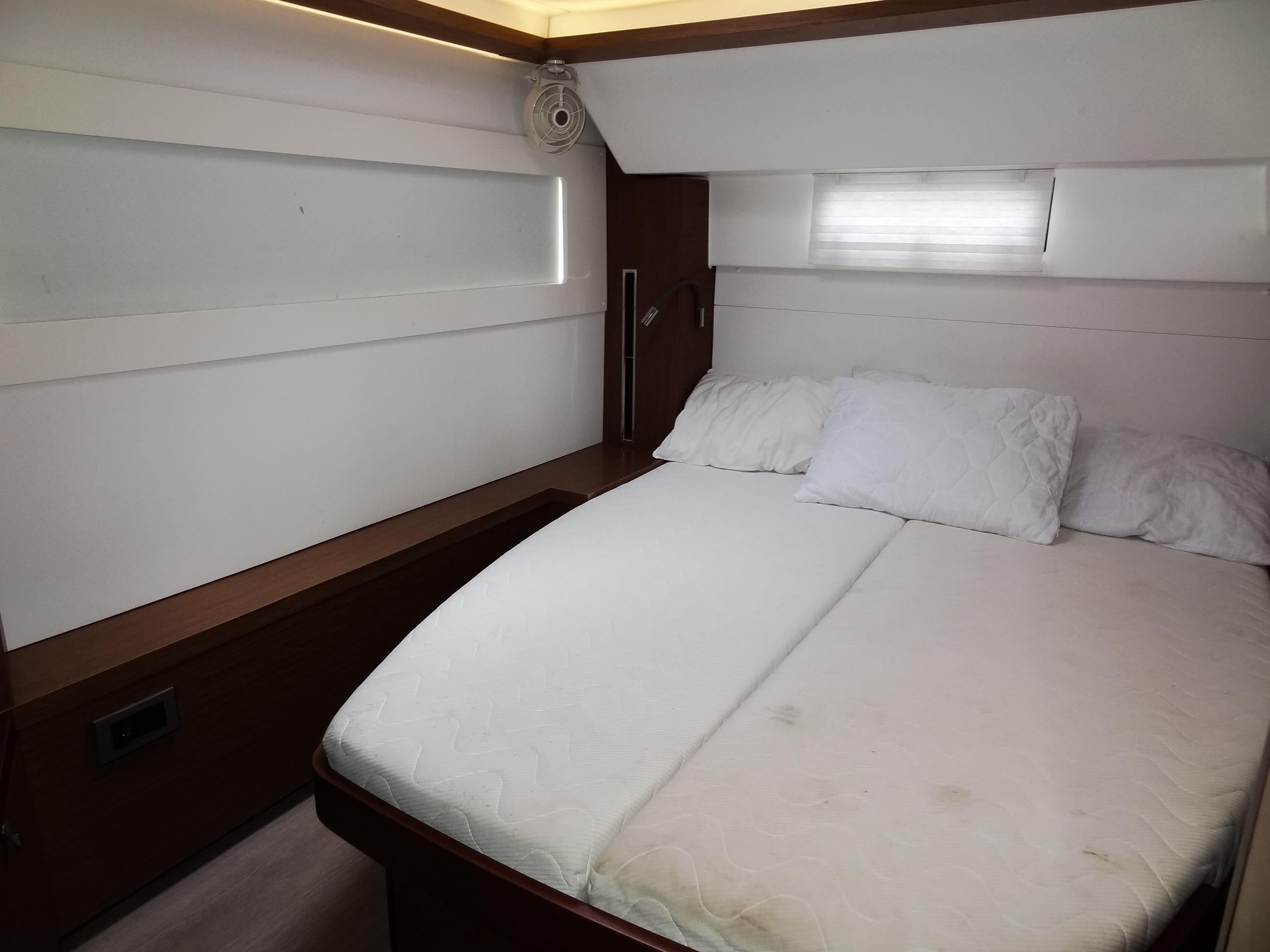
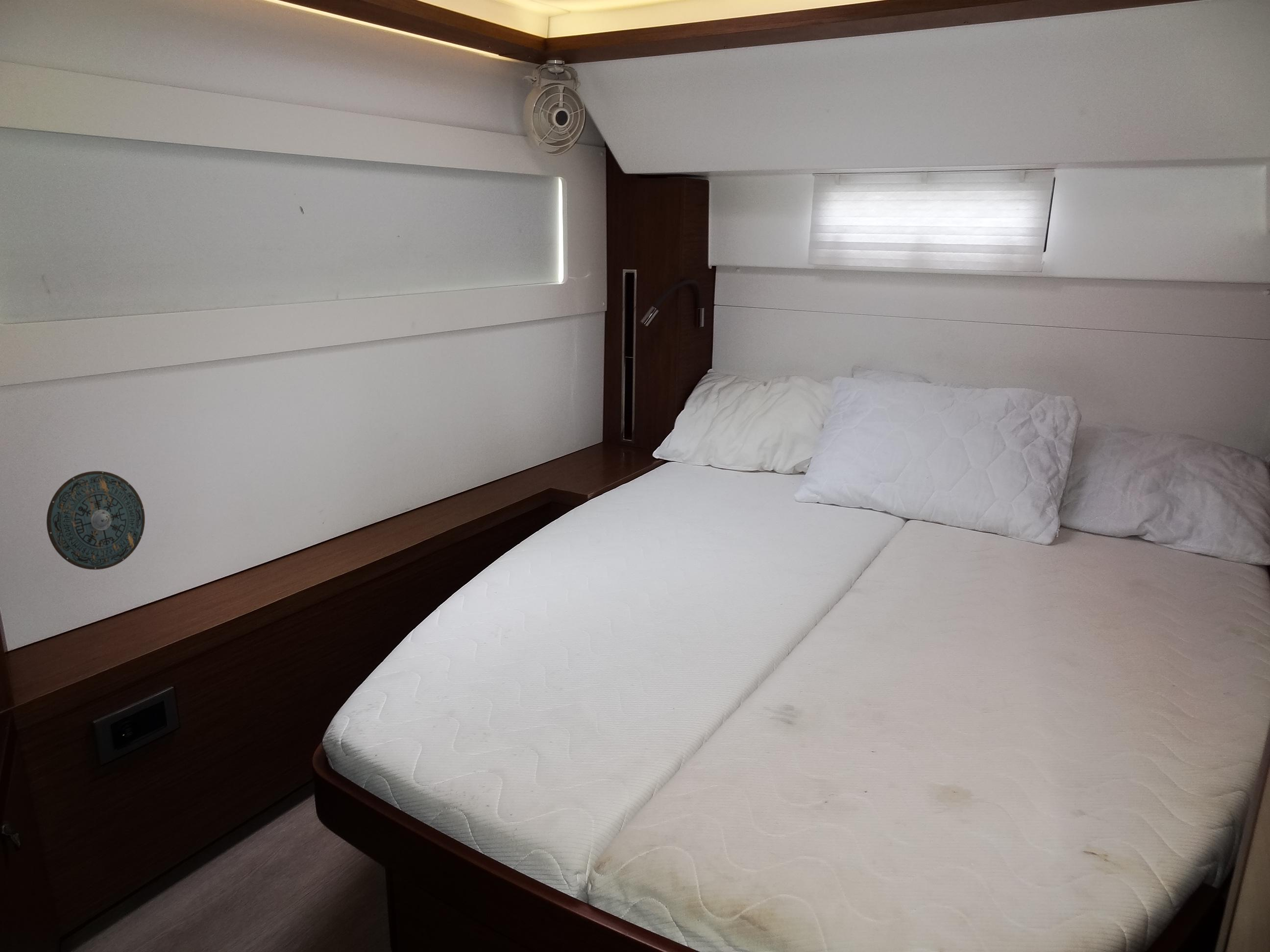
+ compass [46,471,146,570]
